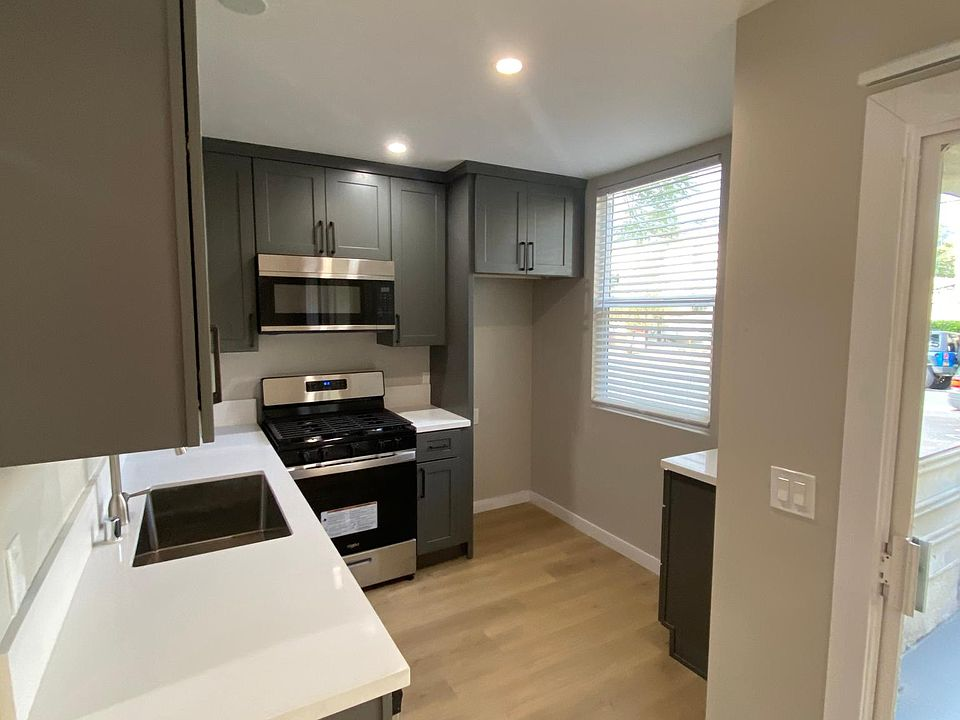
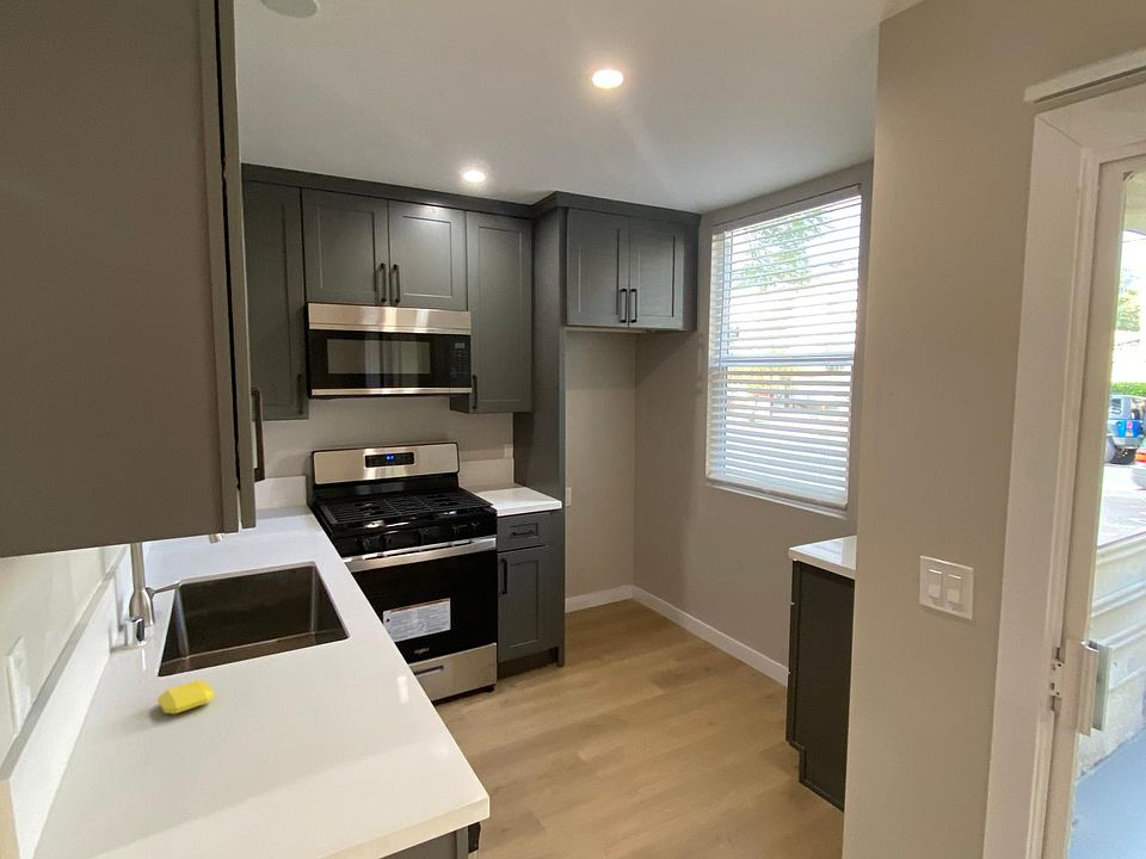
+ soap bar [156,680,215,716]
